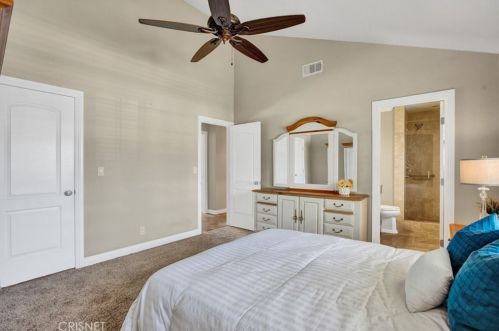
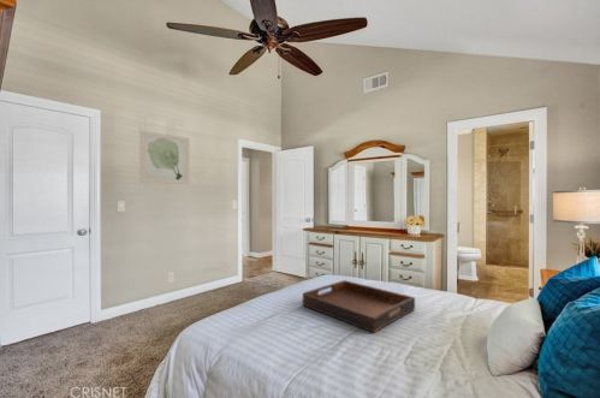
+ wall art [139,129,190,185]
+ serving tray [302,279,416,334]
